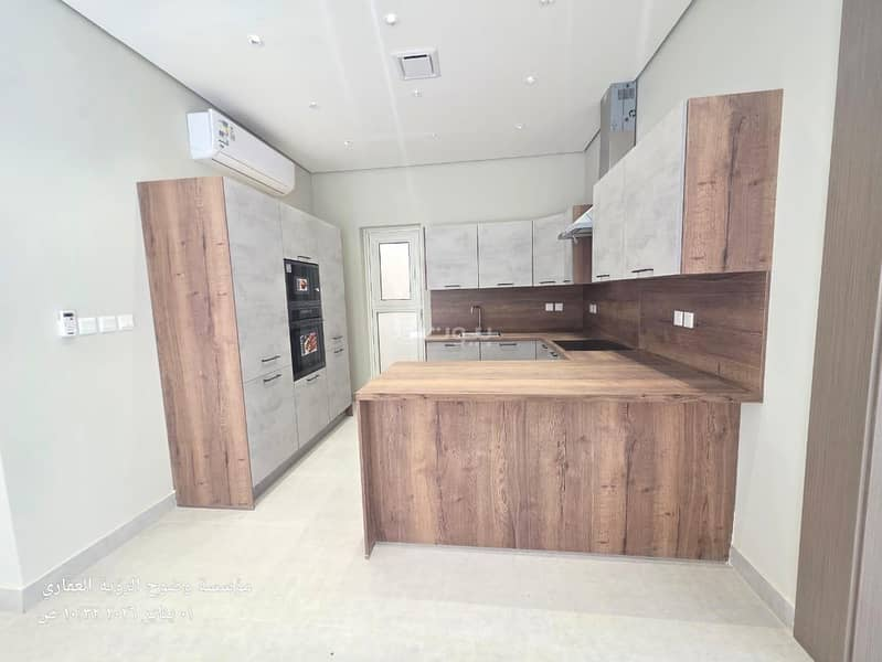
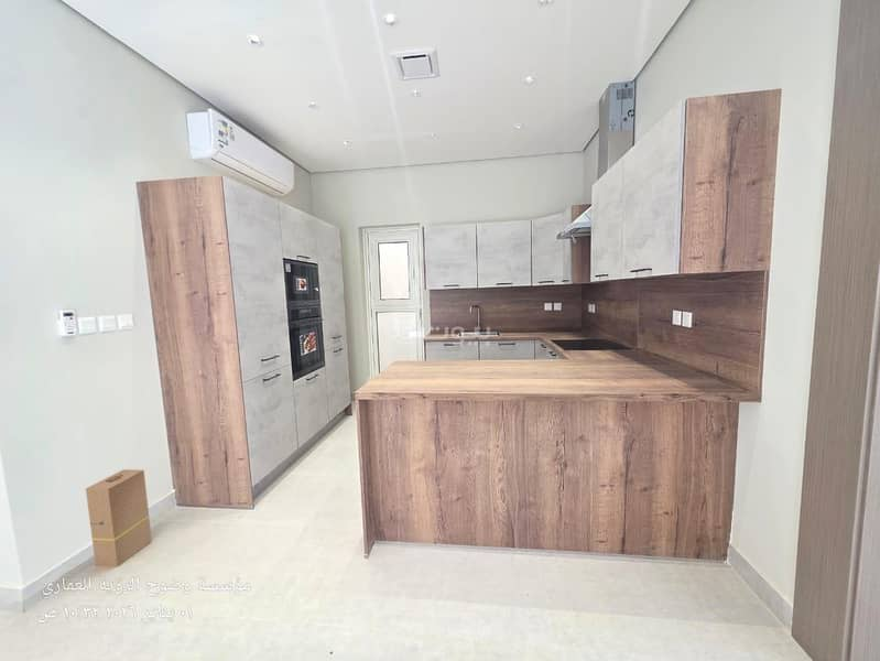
+ cardboard box [85,468,153,568]
